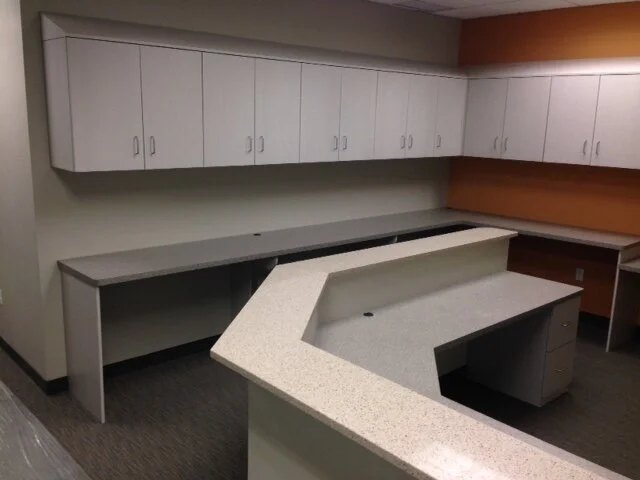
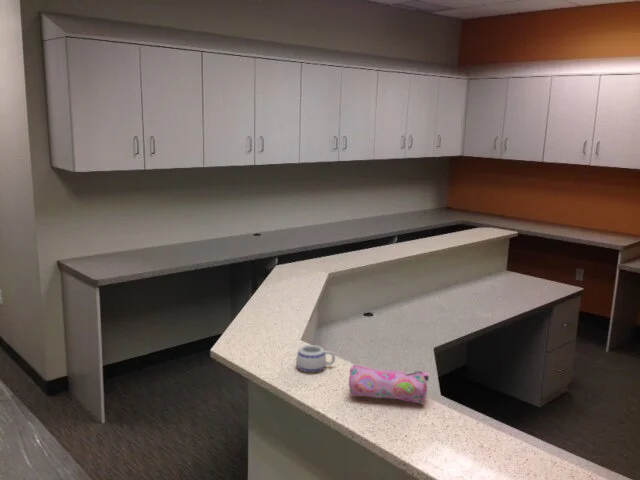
+ mug [295,344,336,373]
+ pencil case [348,363,430,406]
